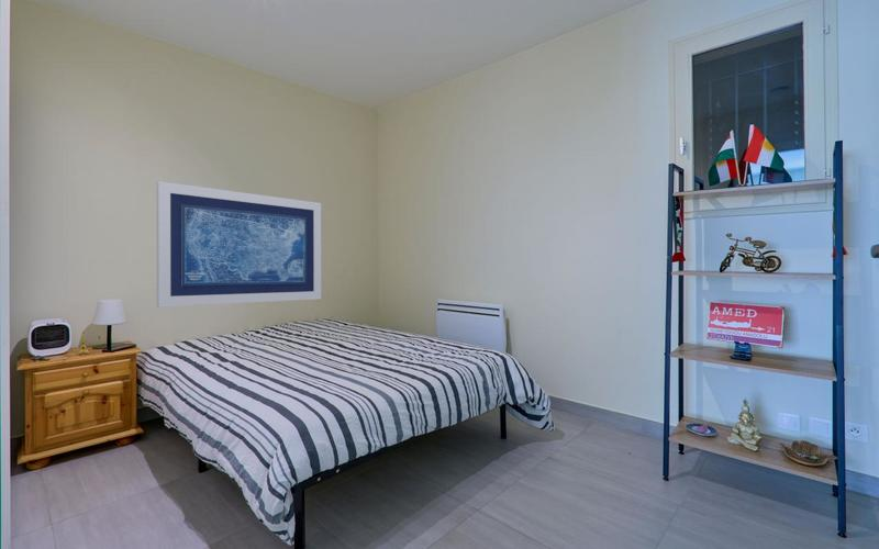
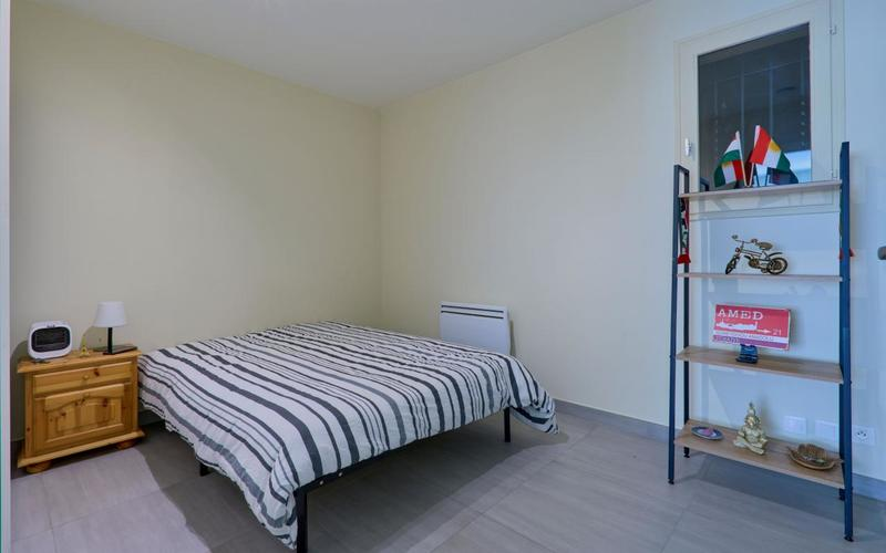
- wall art [156,180,322,309]
